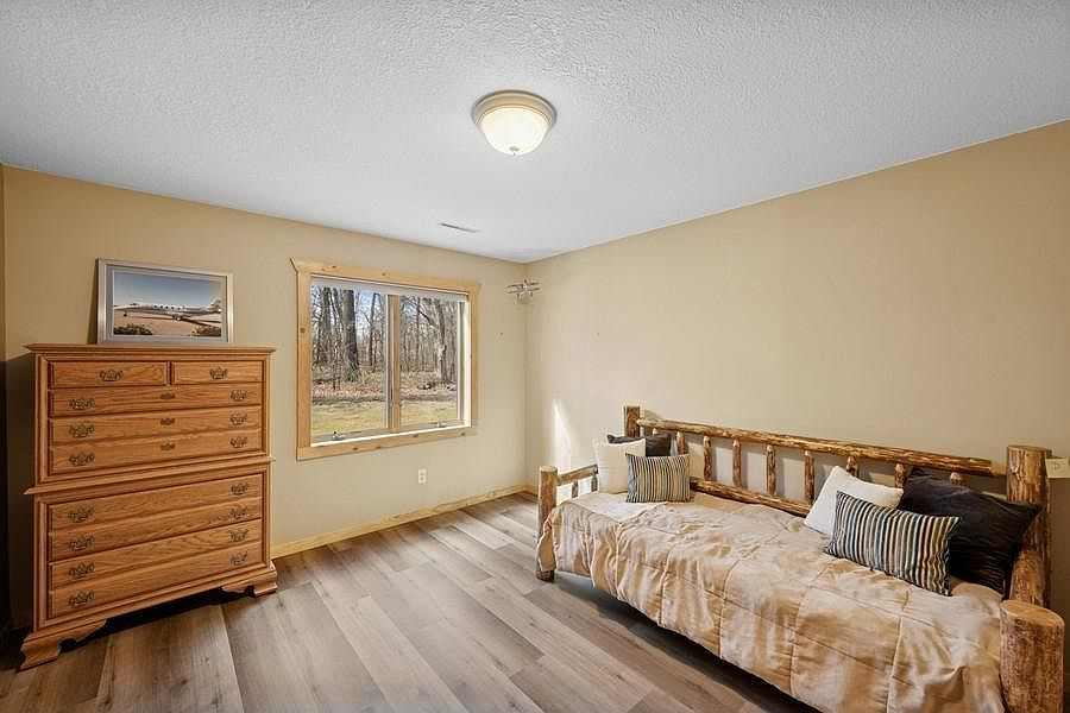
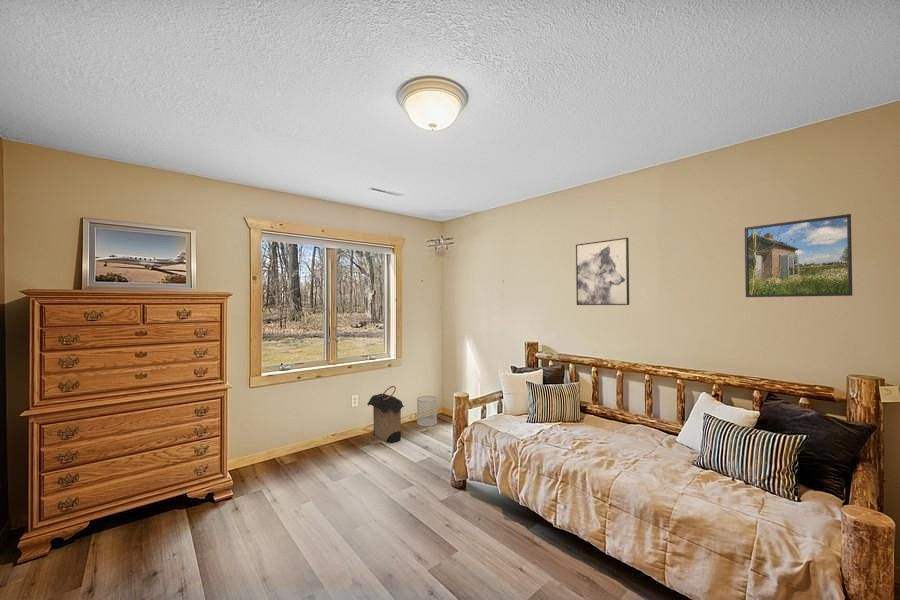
+ wastebasket [416,395,438,427]
+ wall art [575,237,630,306]
+ laundry hamper [366,385,406,444]
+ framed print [744,213,853,298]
